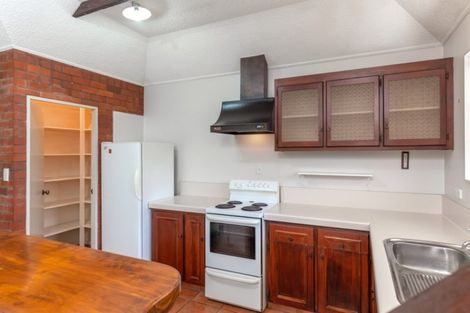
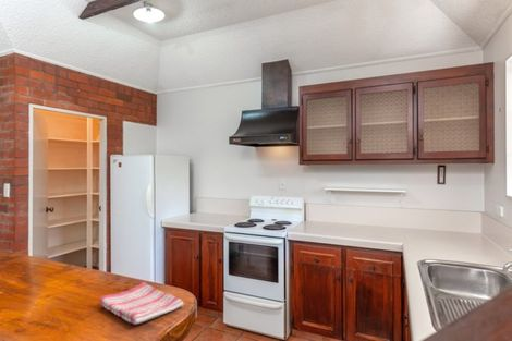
+ dish towel [98,281,184,326]
